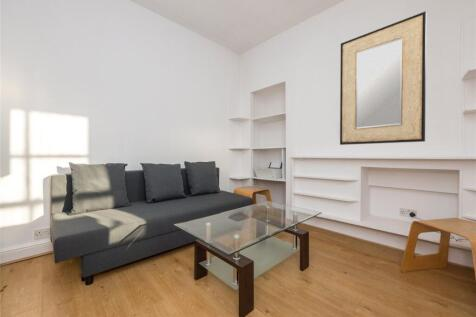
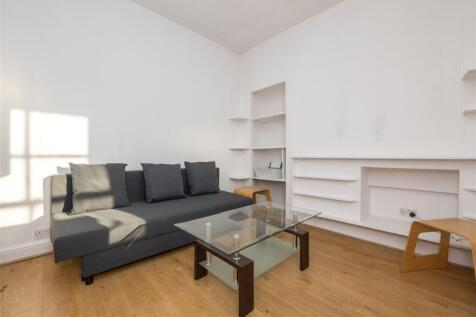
- home mirror [339,10,427,146]
